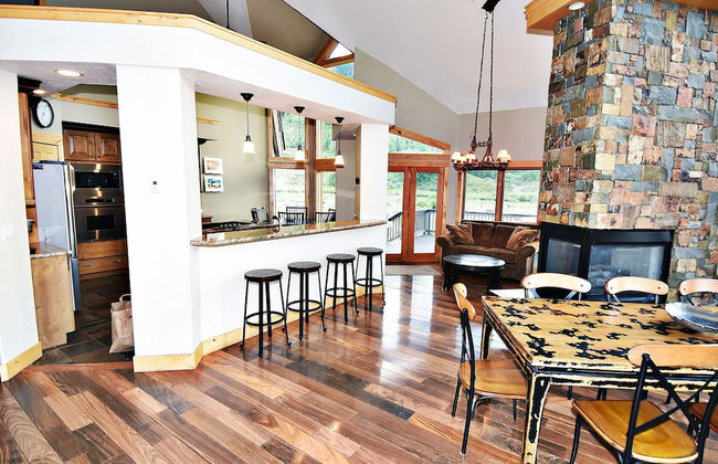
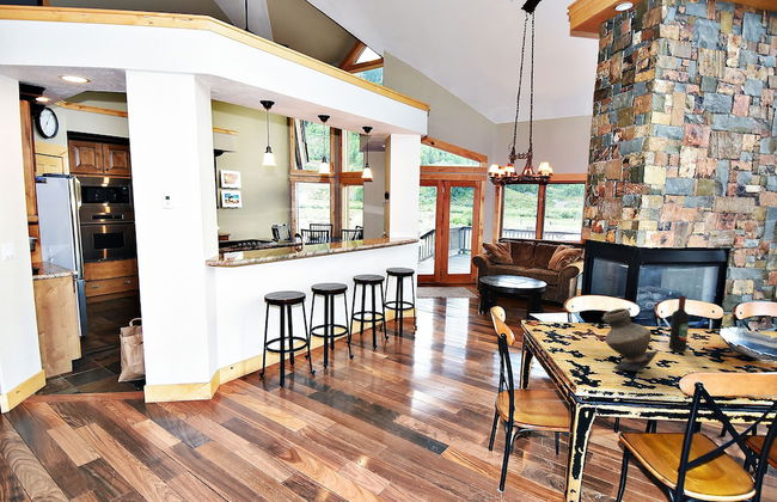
+ vase [601,307,659,372]
+ wine bottle [668,294,690,353]
